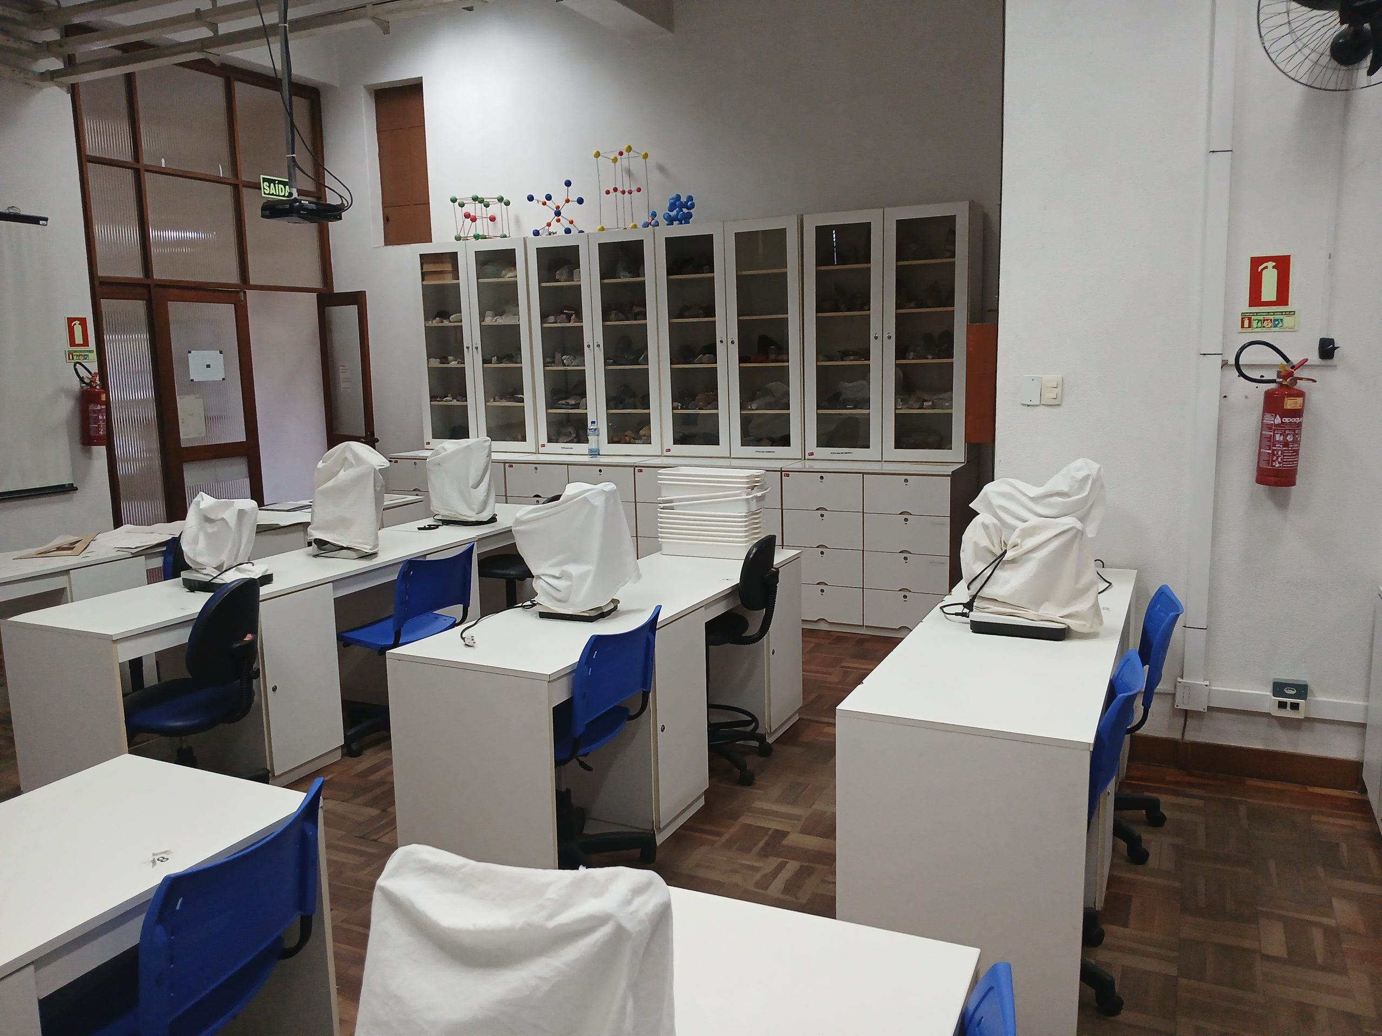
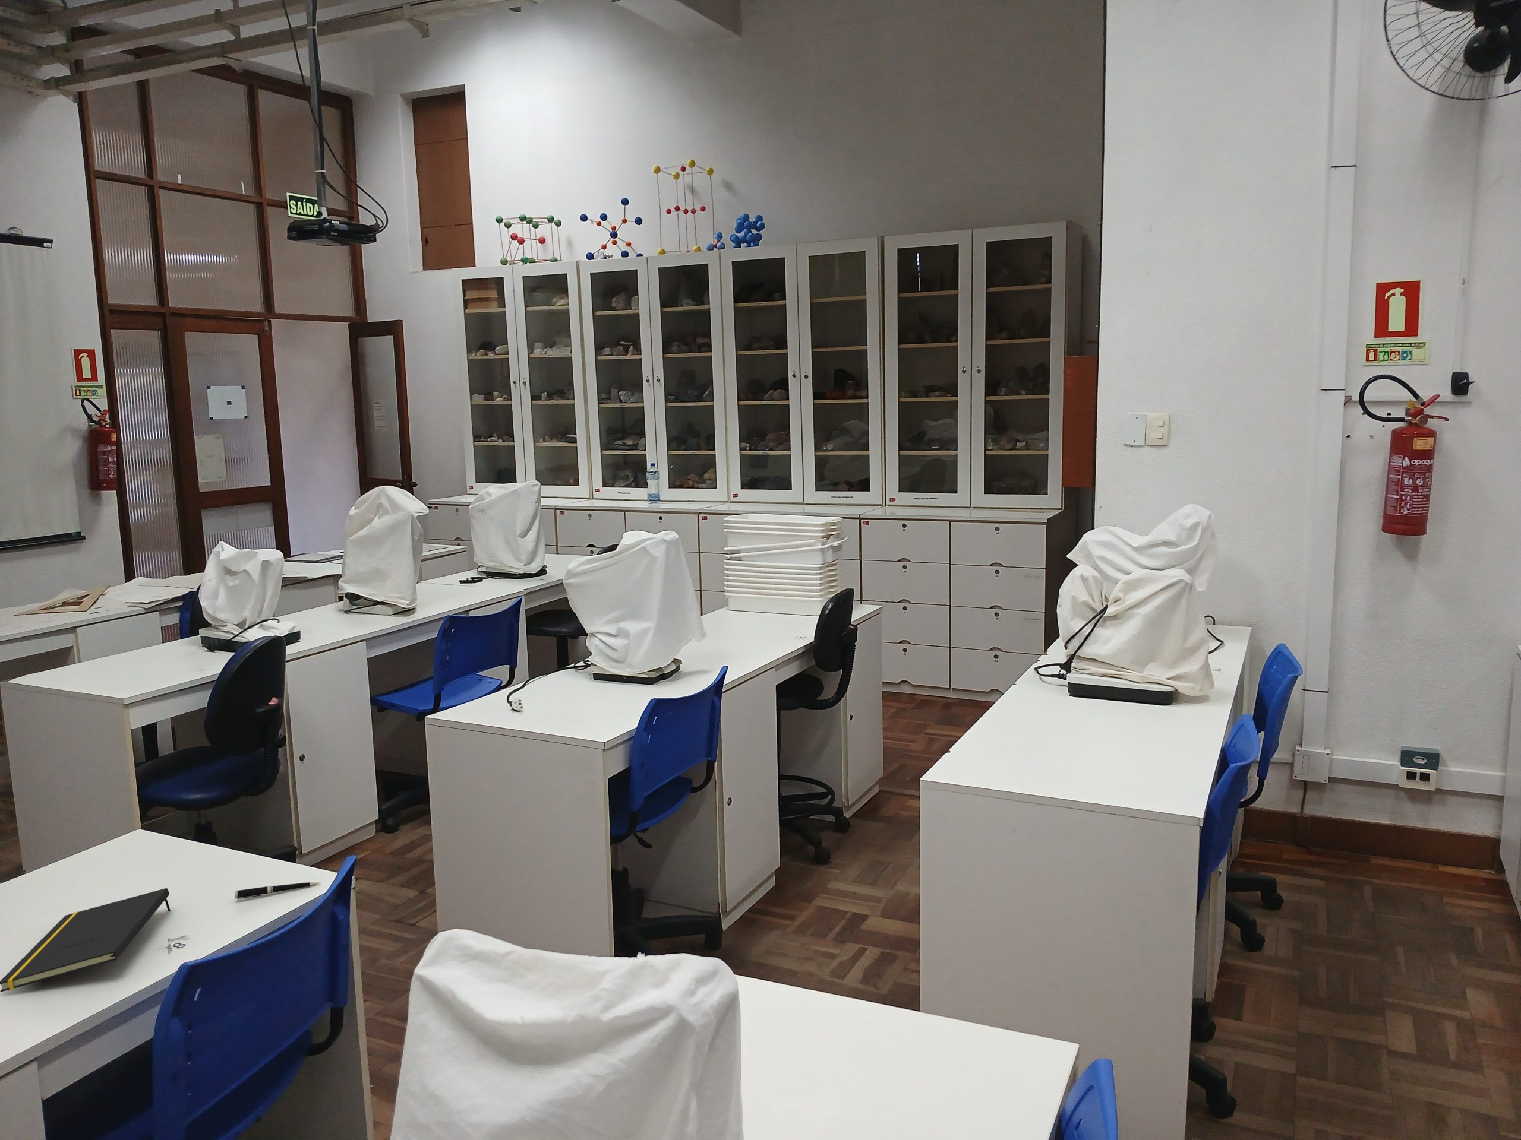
+ notepad [0,887,171,993]
+ pen [234,881,321,899]
